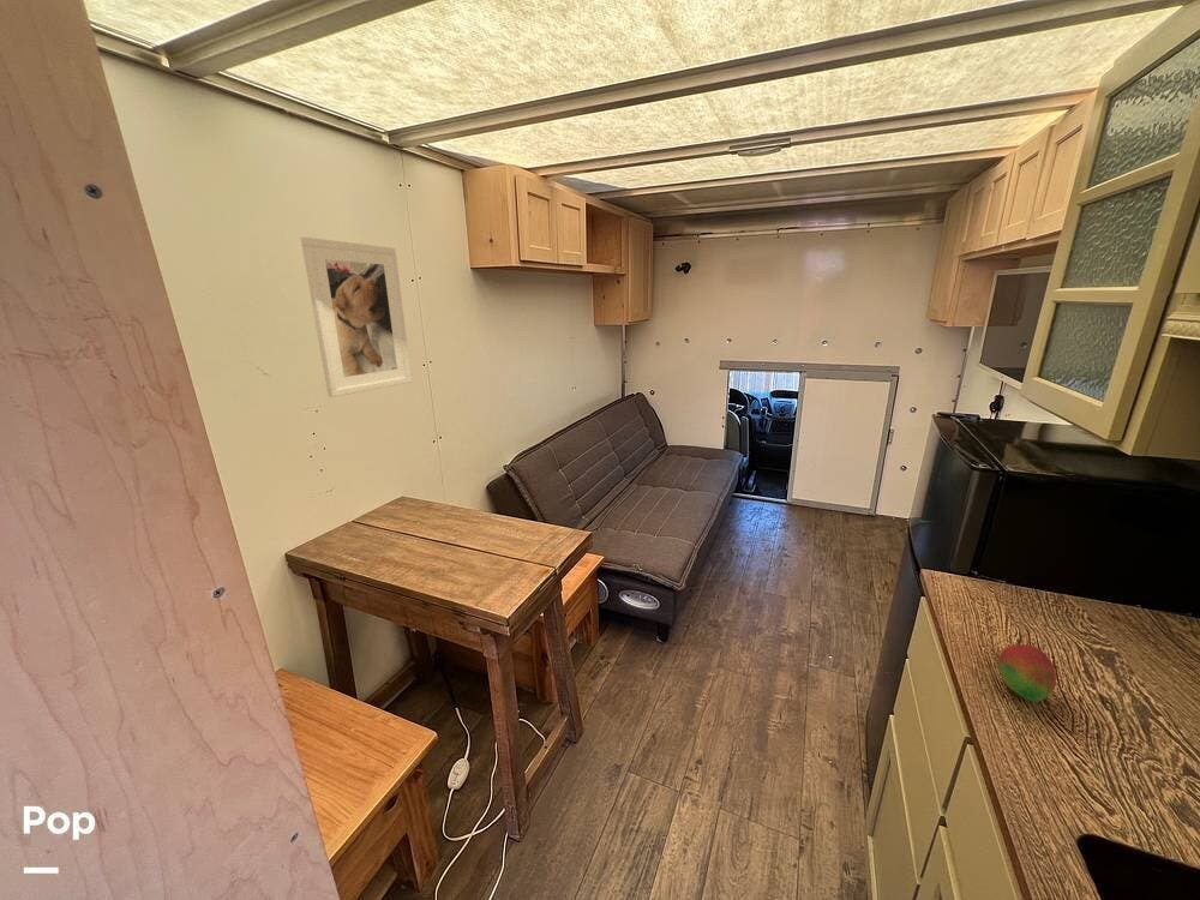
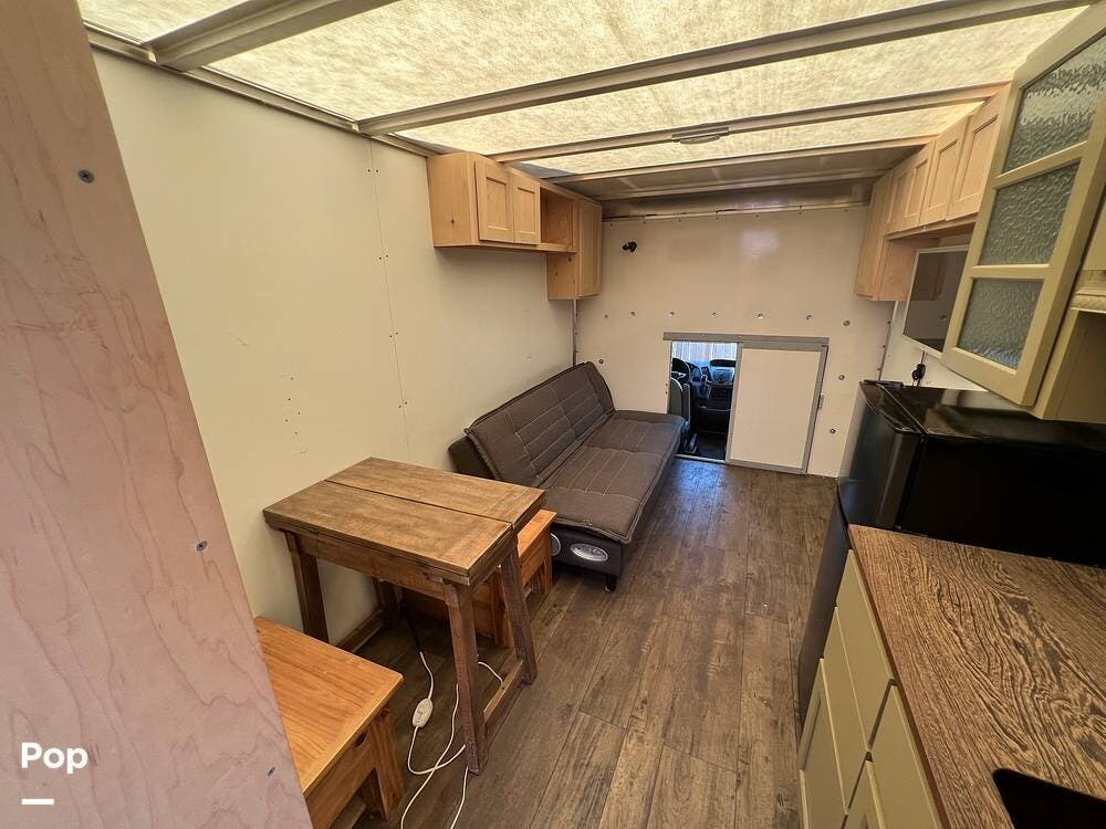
- fruit [997,643,1057,703]
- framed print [300,236,413,398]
